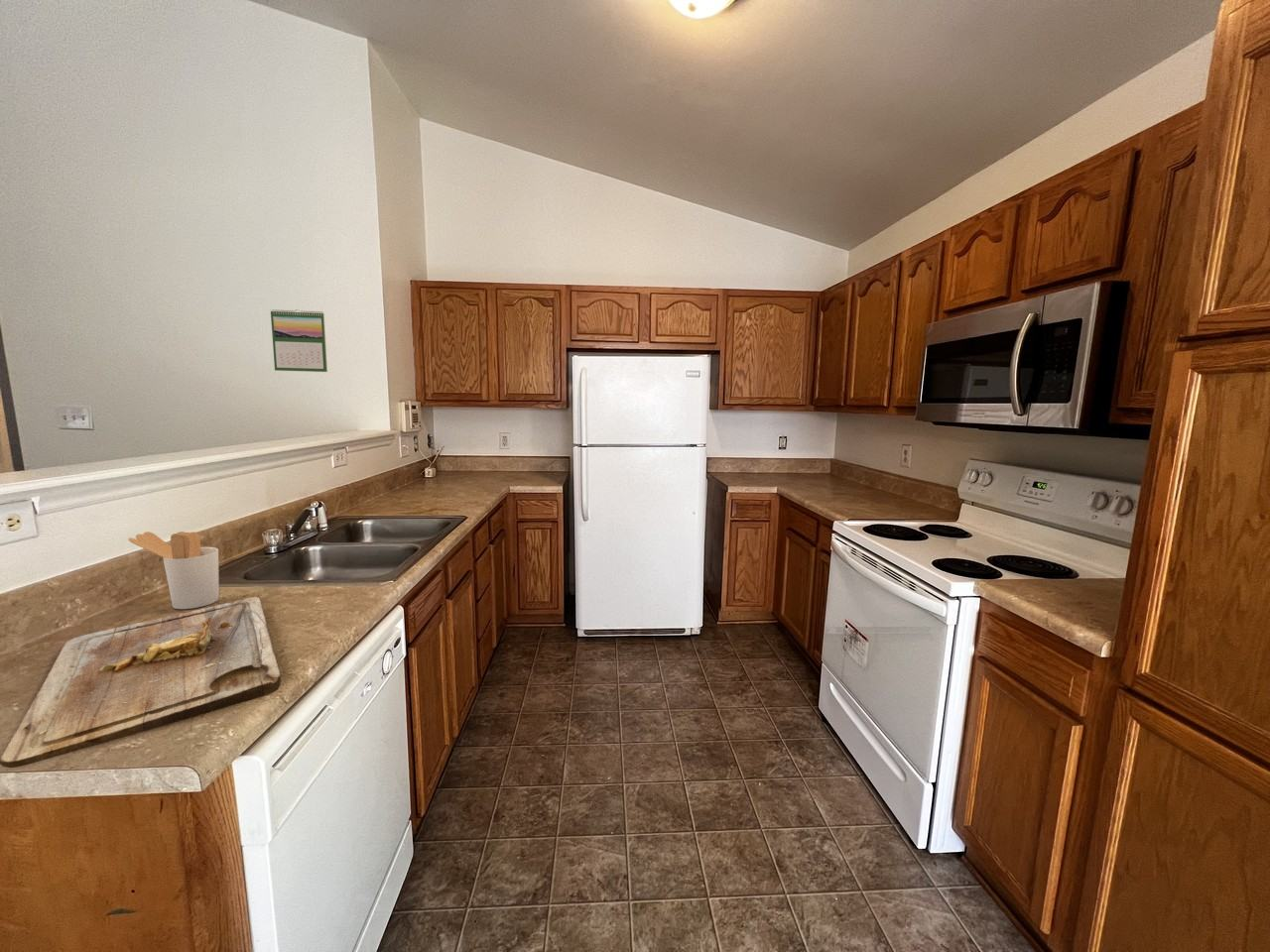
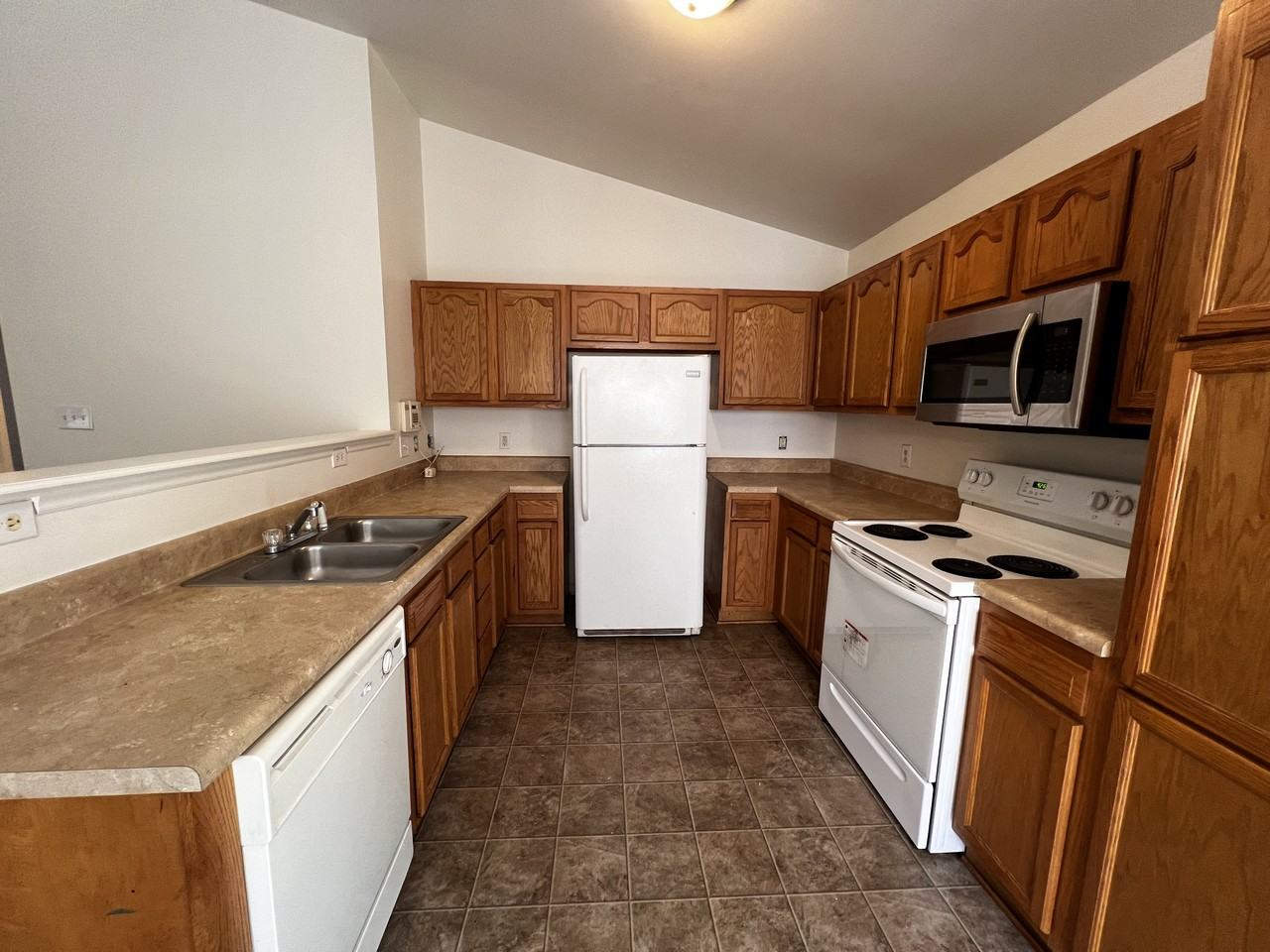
- cutting board [0,596,283,769]
- calendar [270,308,328,373]
- utensil holder [127,531,220,610]
